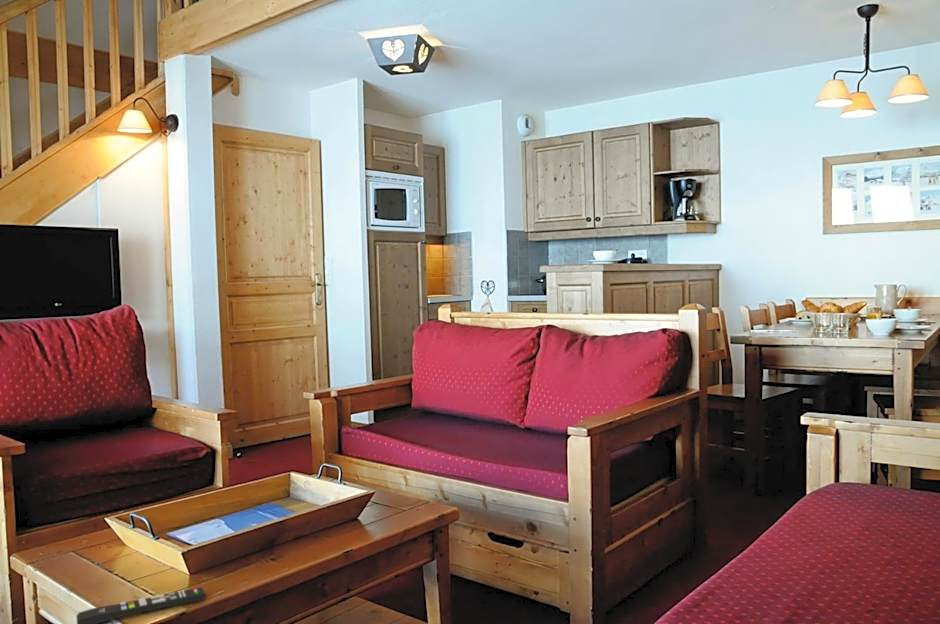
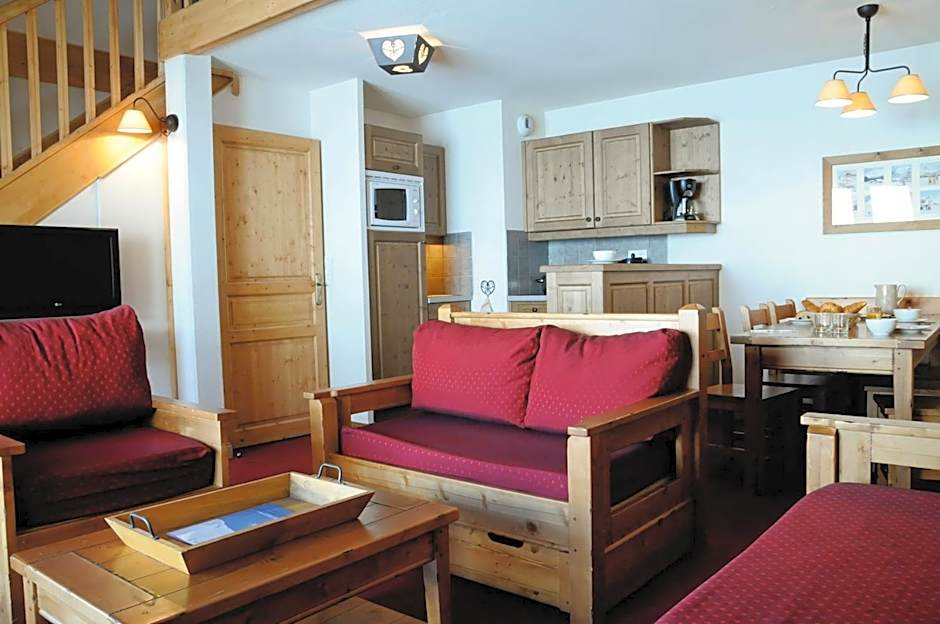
- remote control [75,586,208,624]
